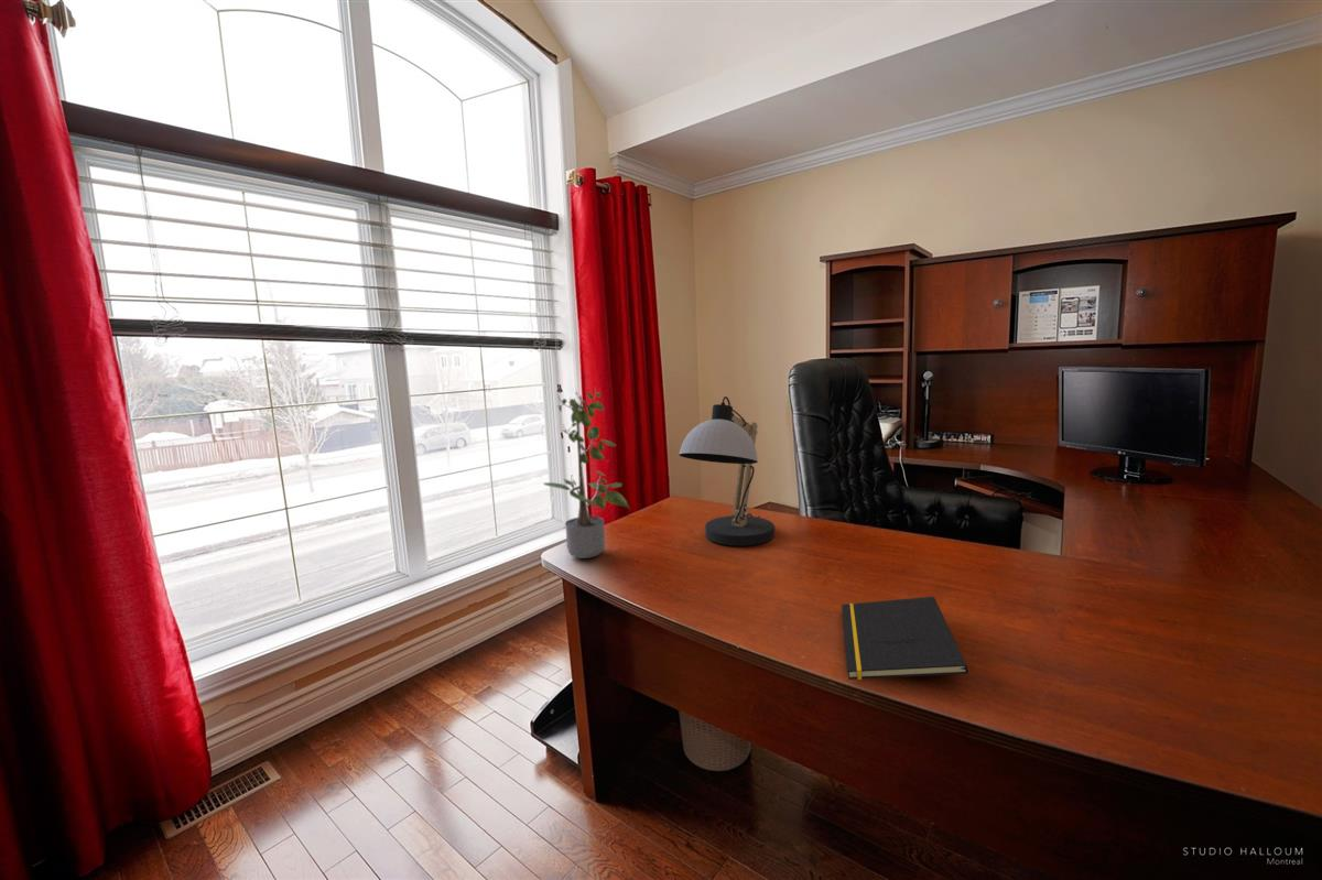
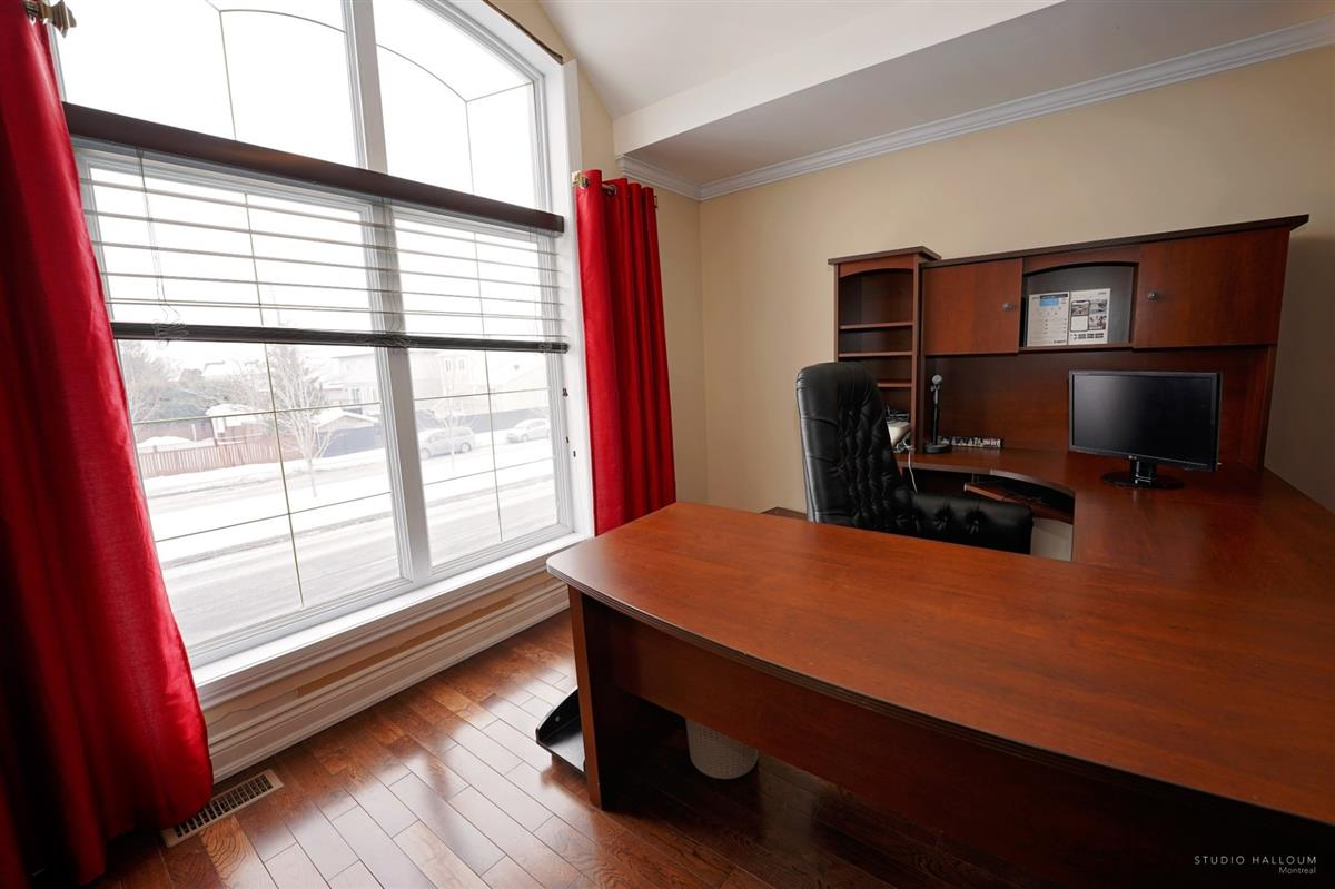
- notepad [841,596,969,681]
- potted plant [542,388,631,559]
- desk lamp [678,395,776,547]
